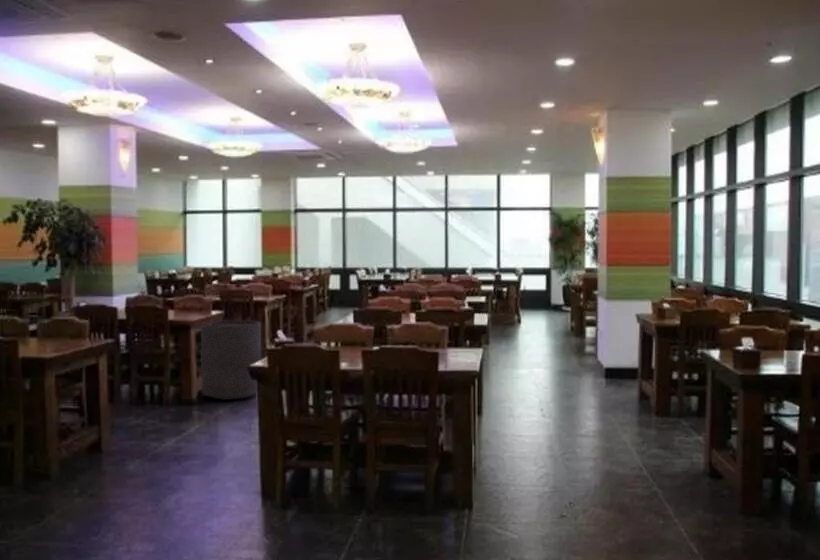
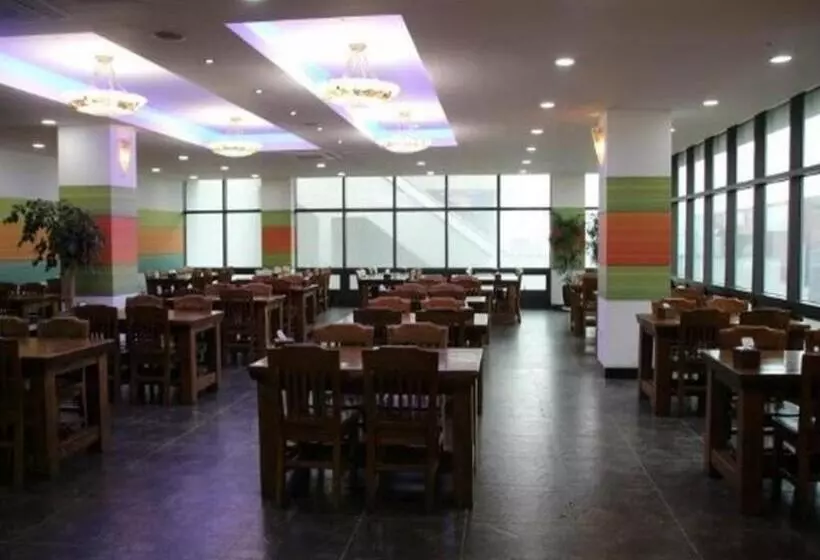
- trash can [200,319,262,401]
